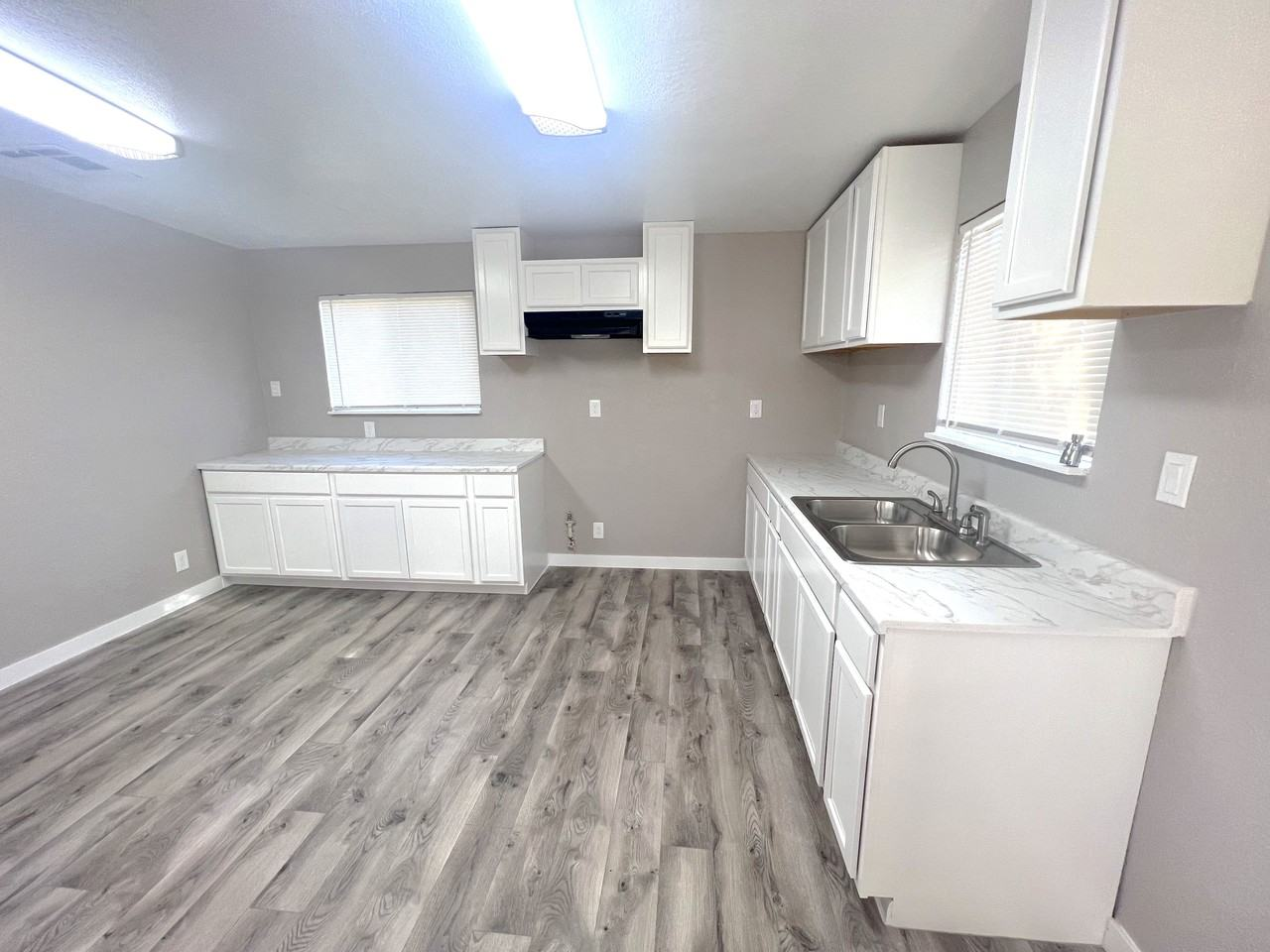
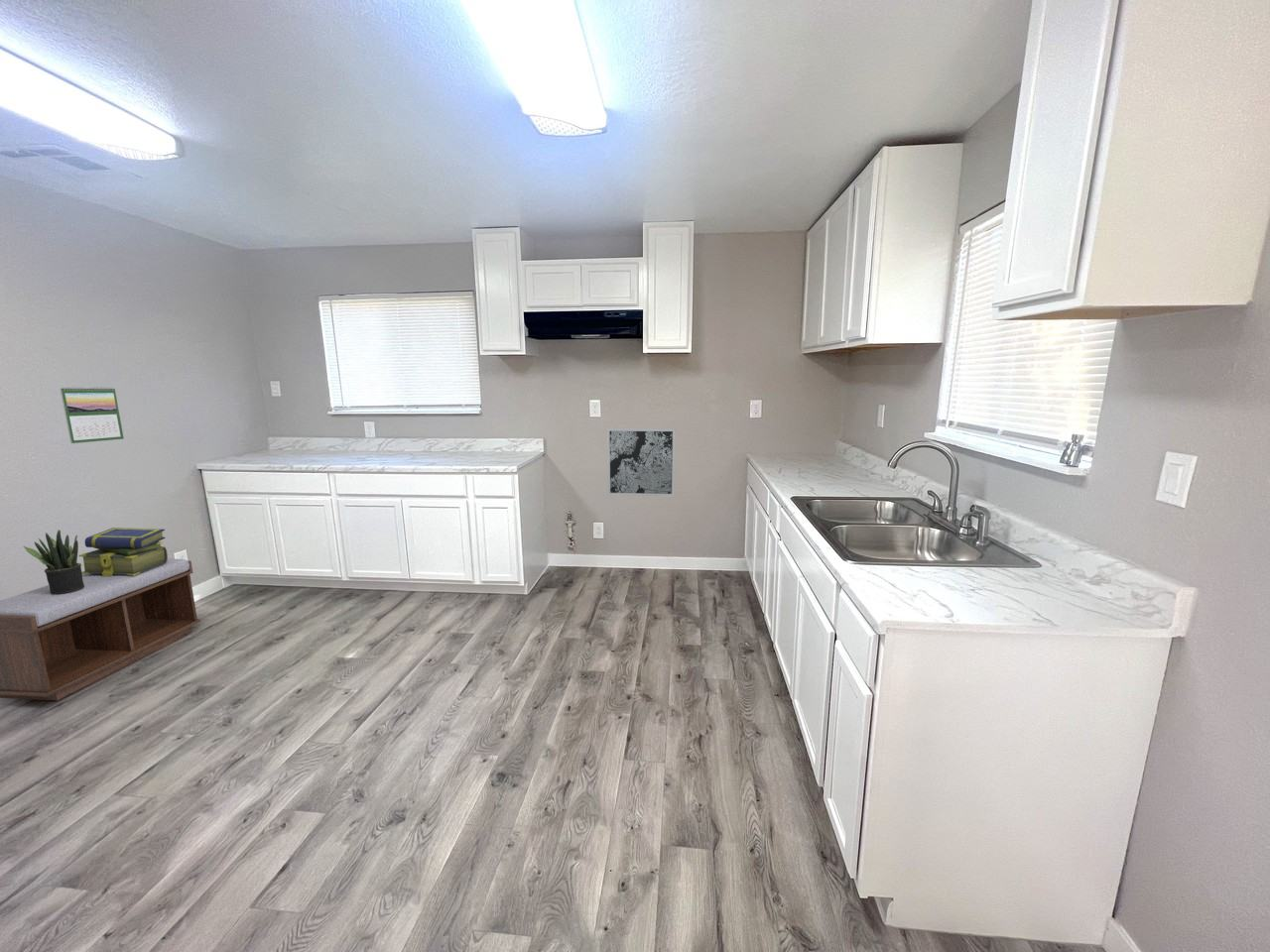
+ bench [0,557,201,701]
+ stack of books [78,527,169,576]
+ wall art [606,427,677,497]
+ calendar [60,385,125,444]
+ potted plant [23,529,84,594]
